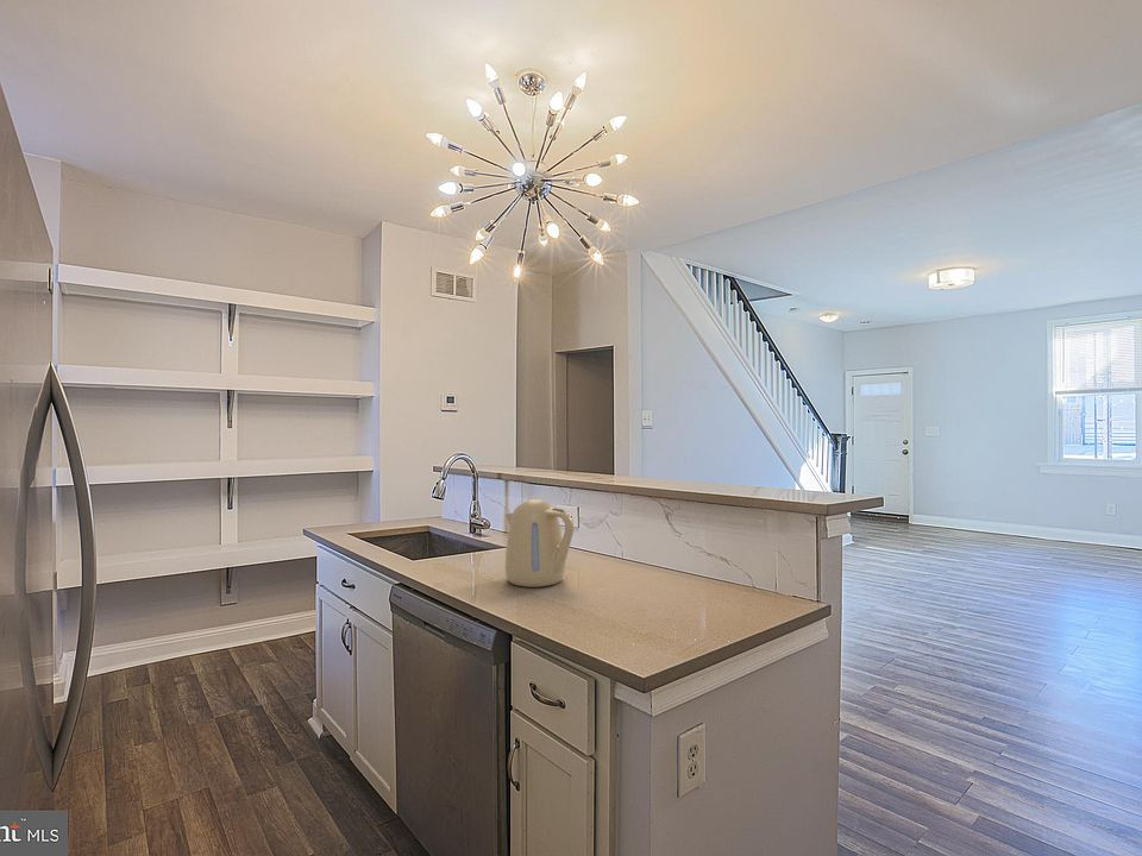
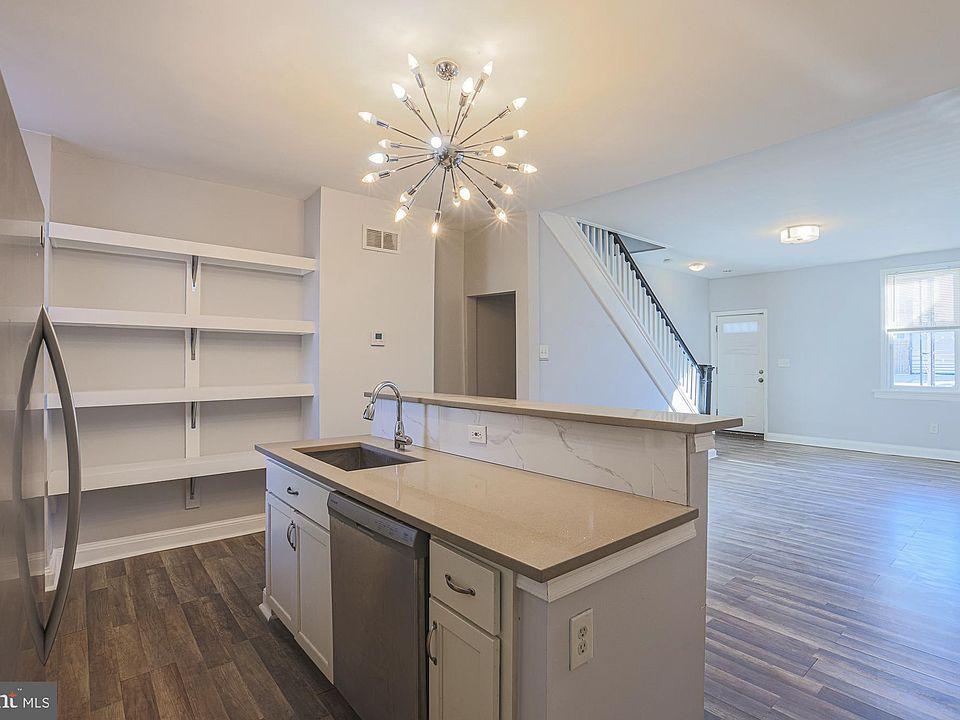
- kettle [504,498,575,588]
